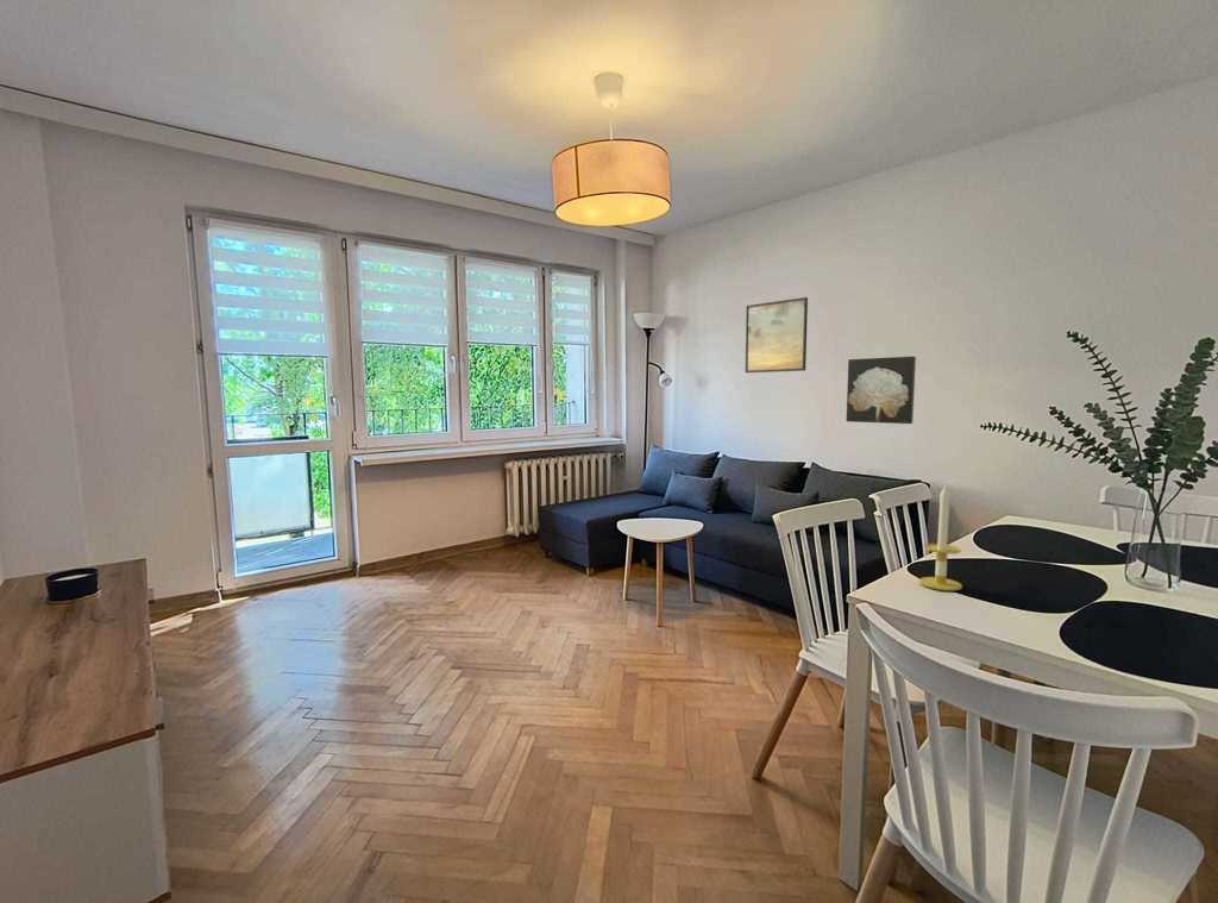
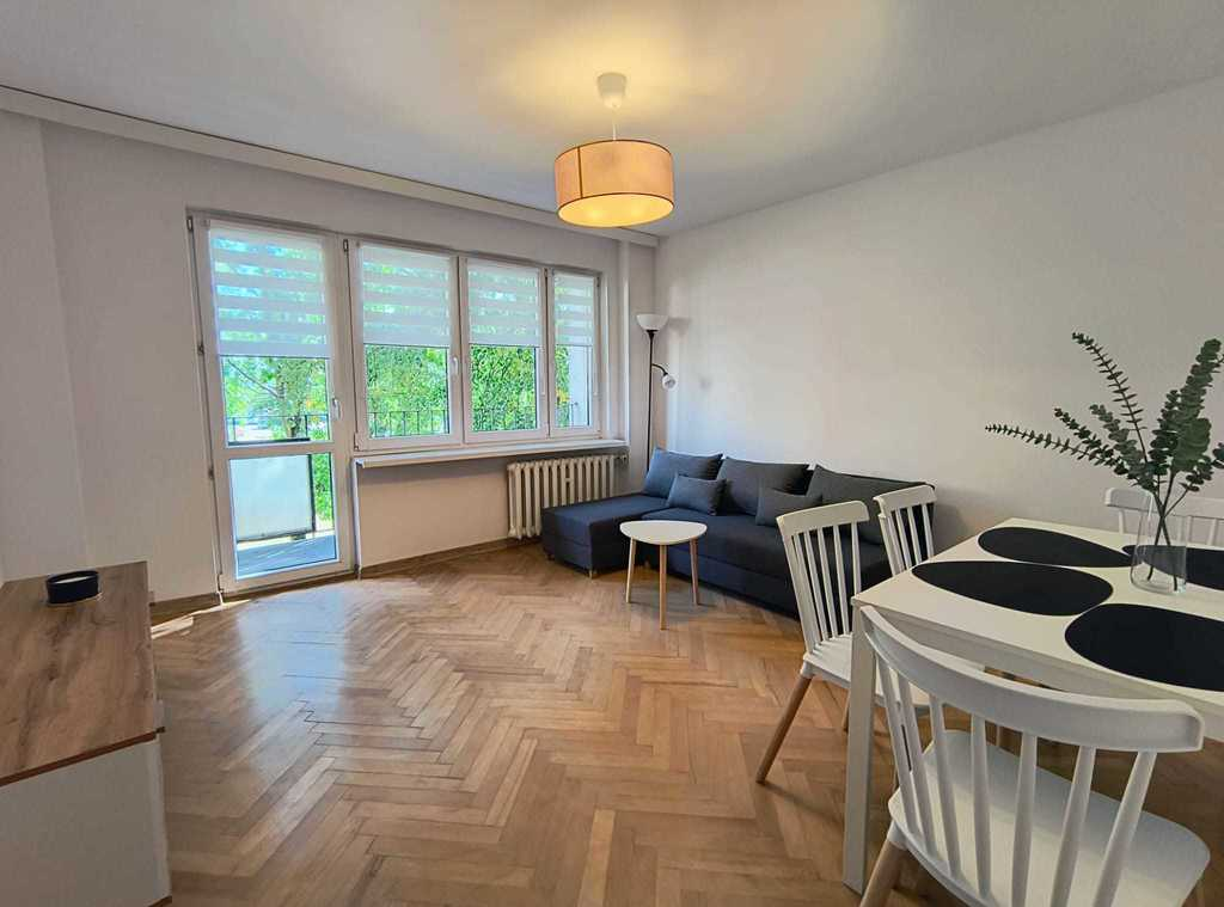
- wall art [846,356,917,425]
- candle [918,484,963,591]
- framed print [745,296,809,374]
